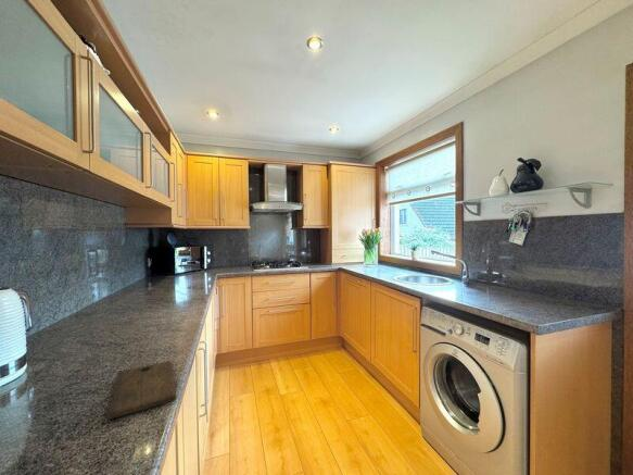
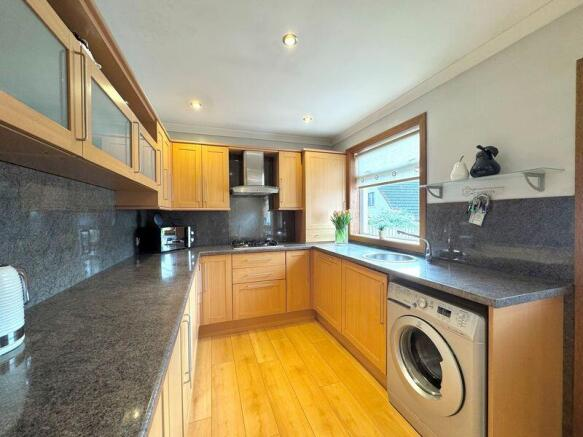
- cutting board [107,360,177,421]
